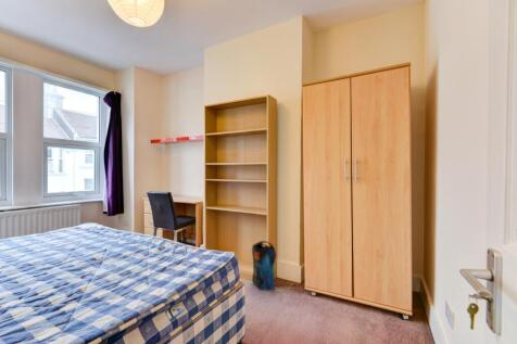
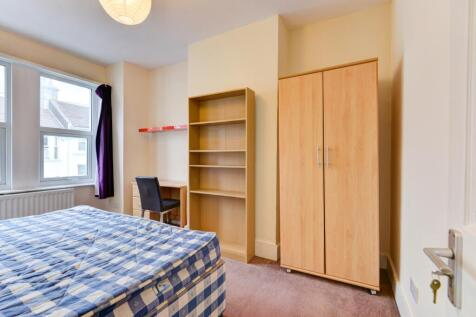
- pouch [251,240,277,291]
